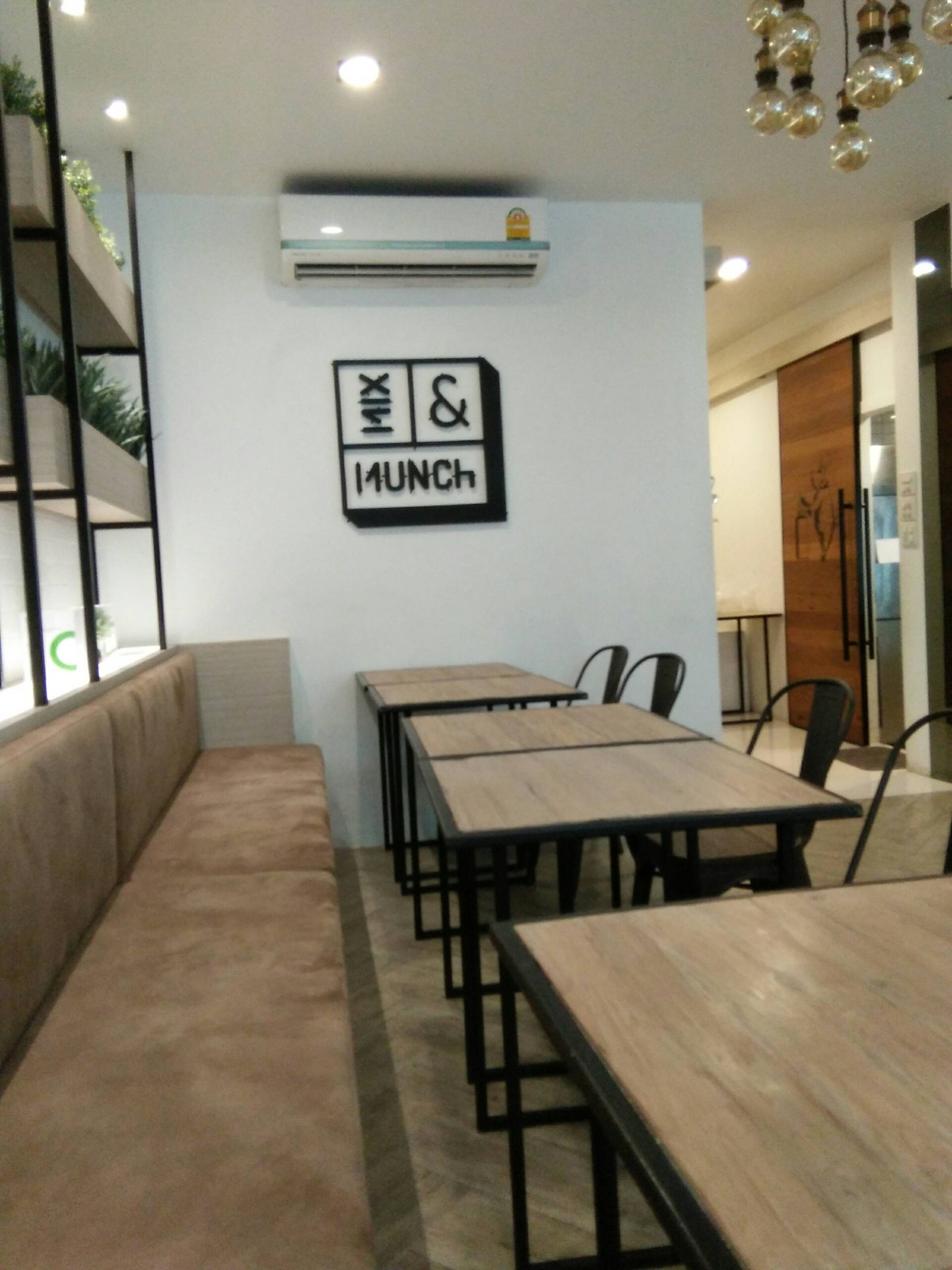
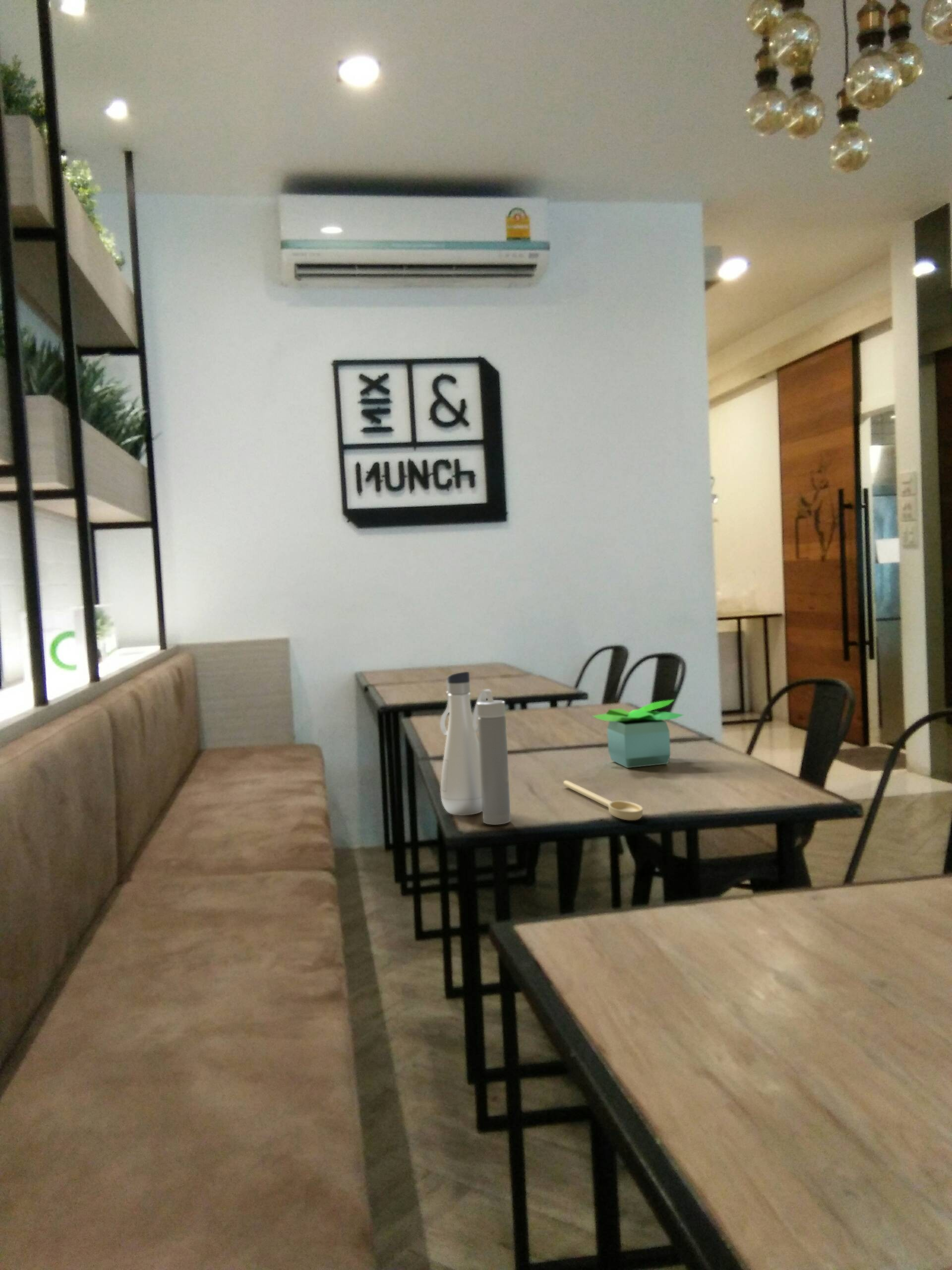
+ spoon [563,780,643,821]
+ water bottle [439,671,511,826]
+ potted plant [592,699,684,768]
